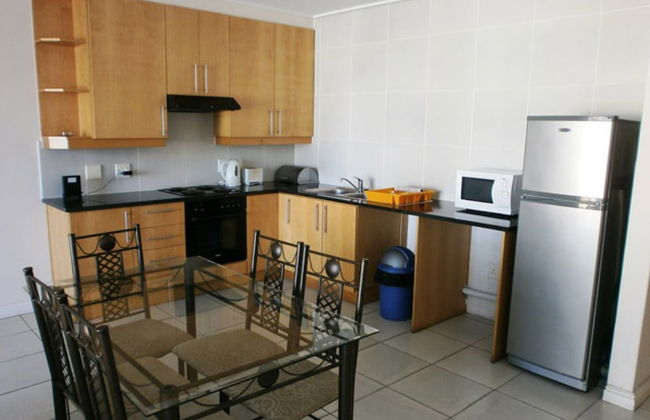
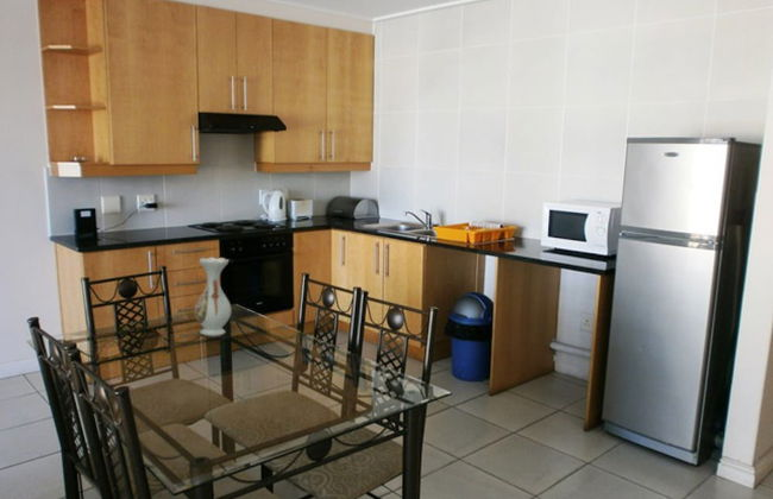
+ vase [193,255,232,337]
